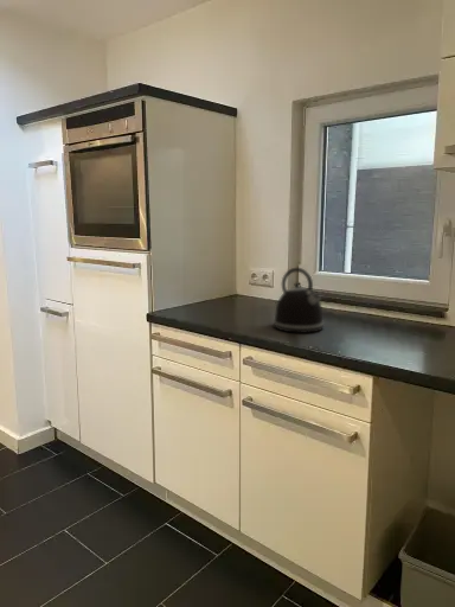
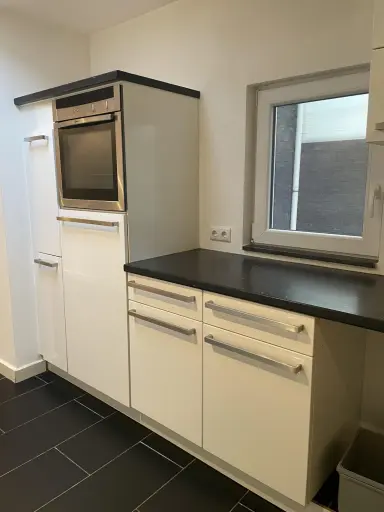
- kettle [273,267,325,334]
